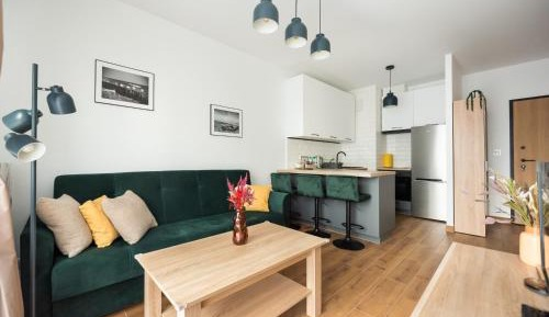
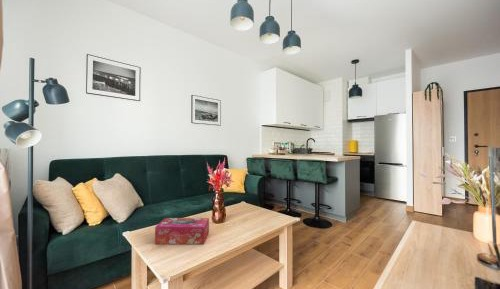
+ tissue box [154,217,210,245]
